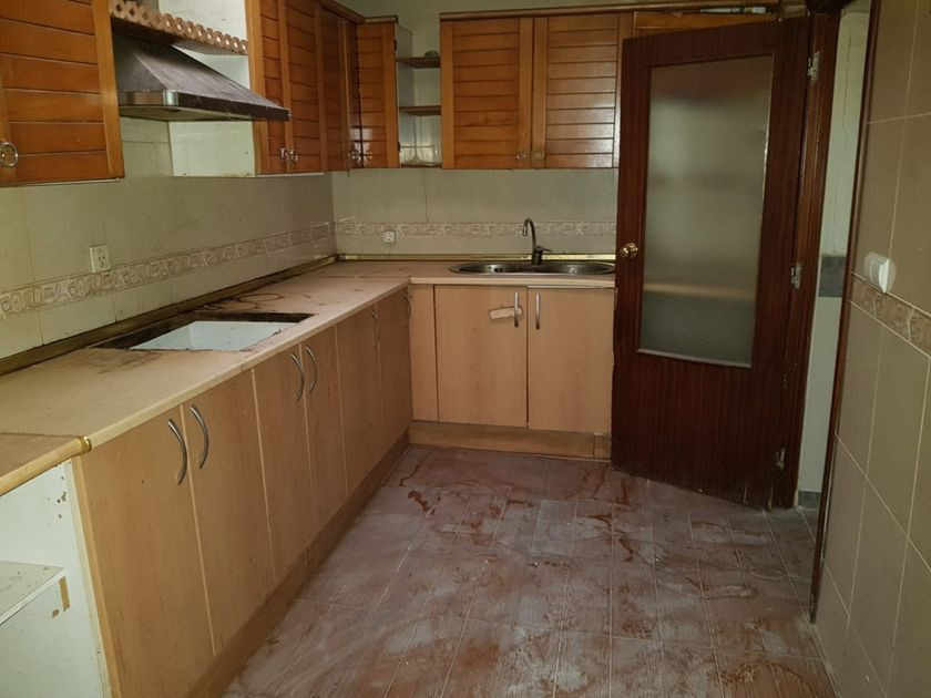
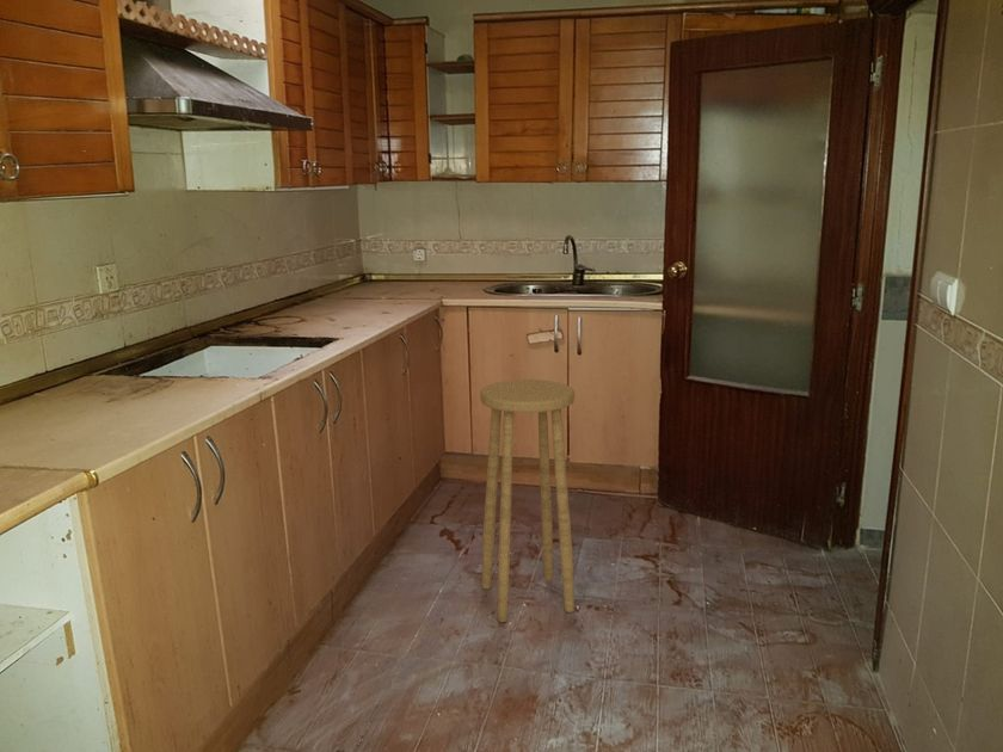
+ stool [479,378,576,623]
